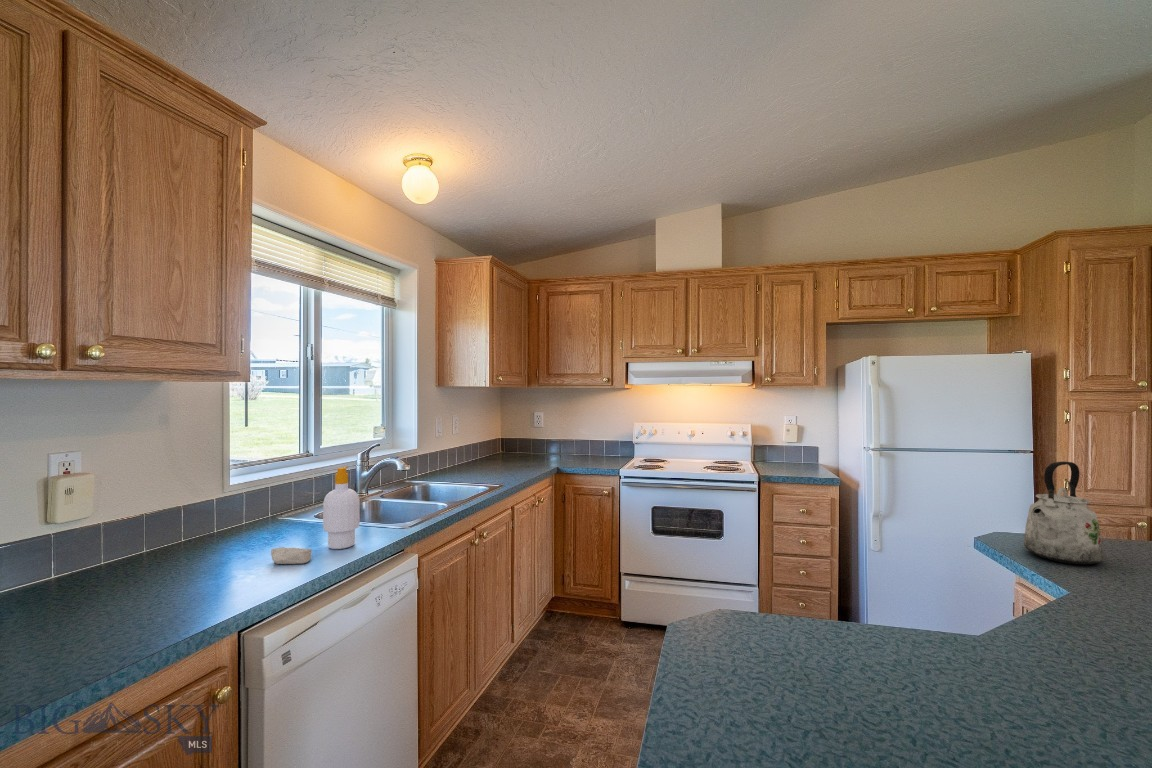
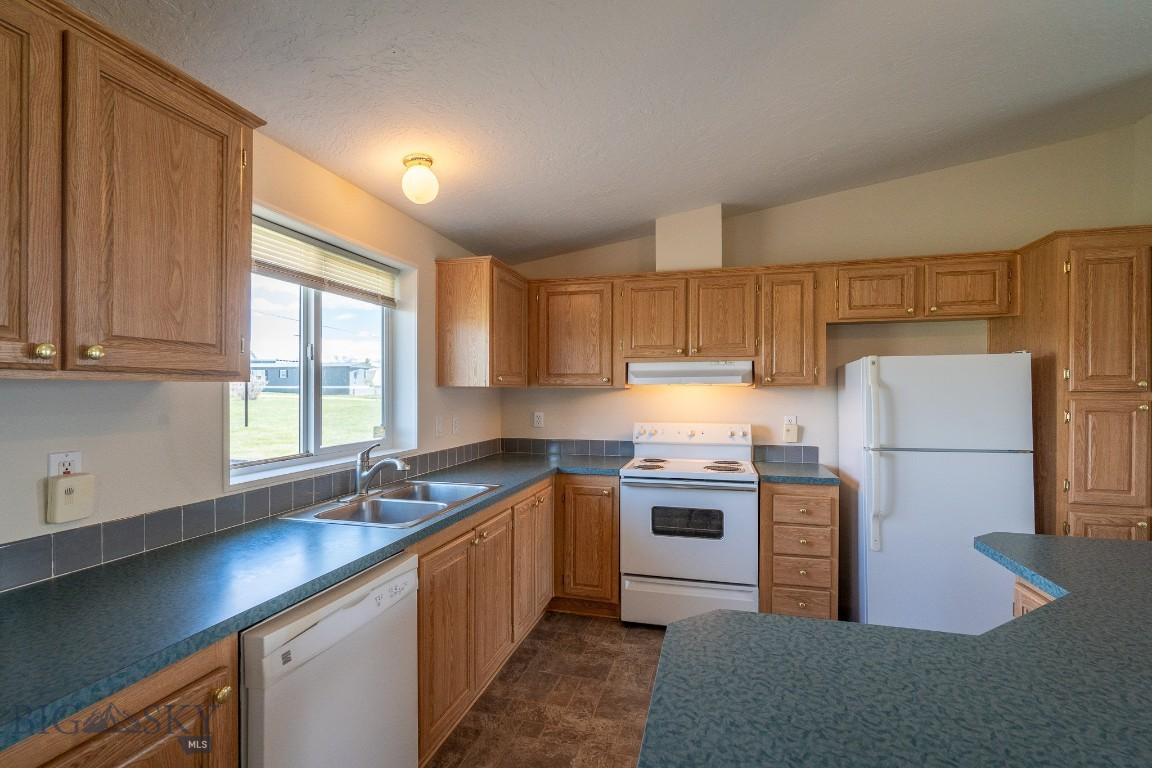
- soap bar [270,546,312,565]
- kettle [1023,461,1104,565]
- soap bottle [322,466,361,550]
